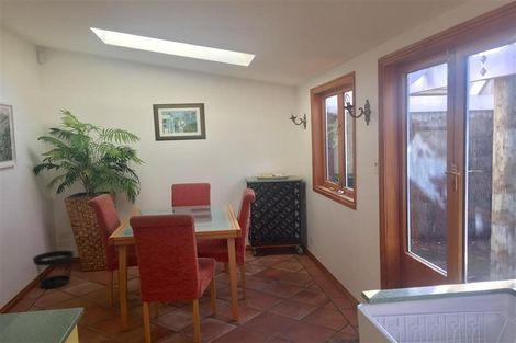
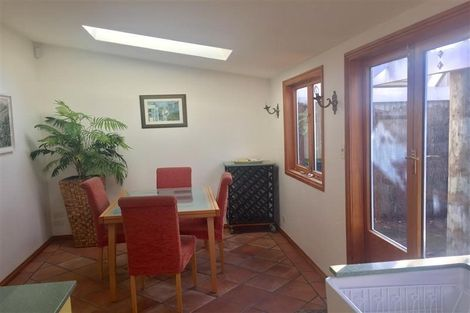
- wastebasket [32,250,75,289]
